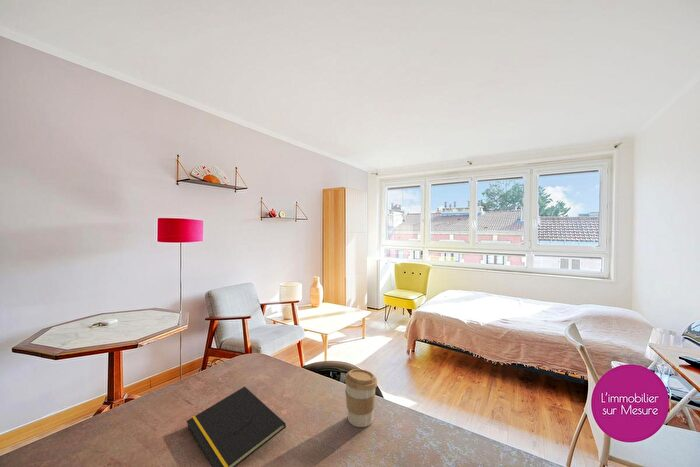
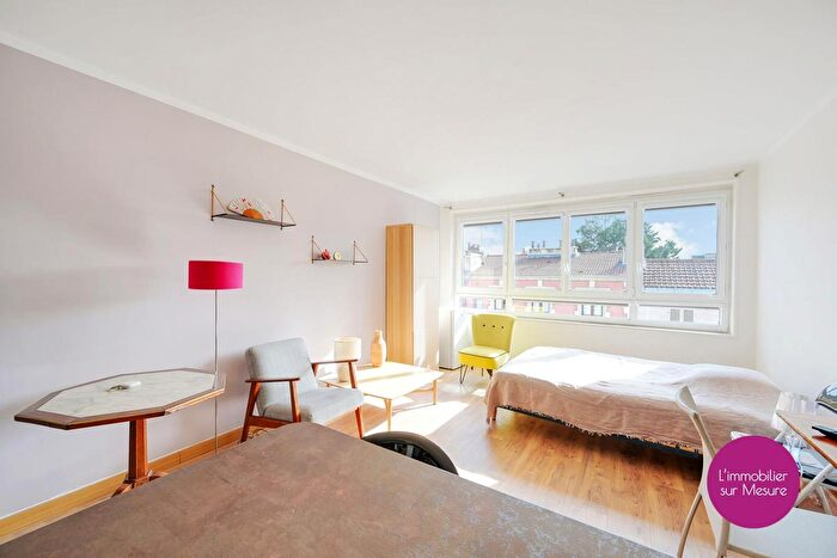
- notepad [186,386,287,467]
- coffee cup [343,368,378,428]
